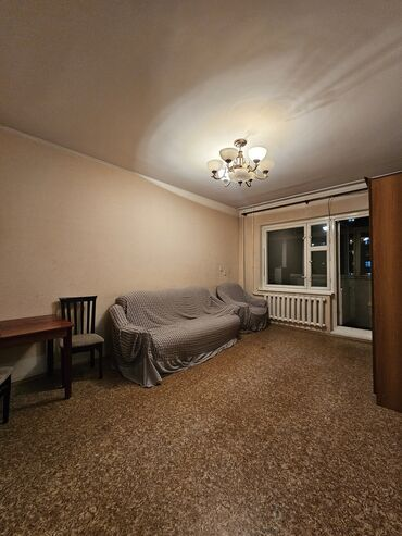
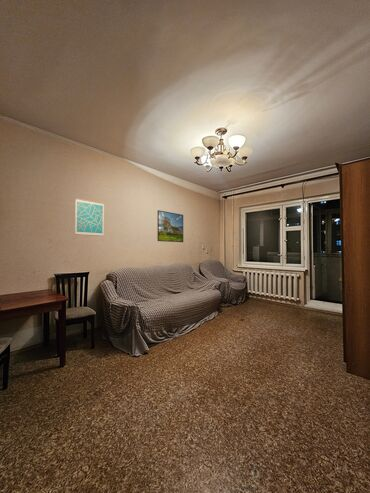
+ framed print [157,209,184,243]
+ wall art [74,197,105,237]
